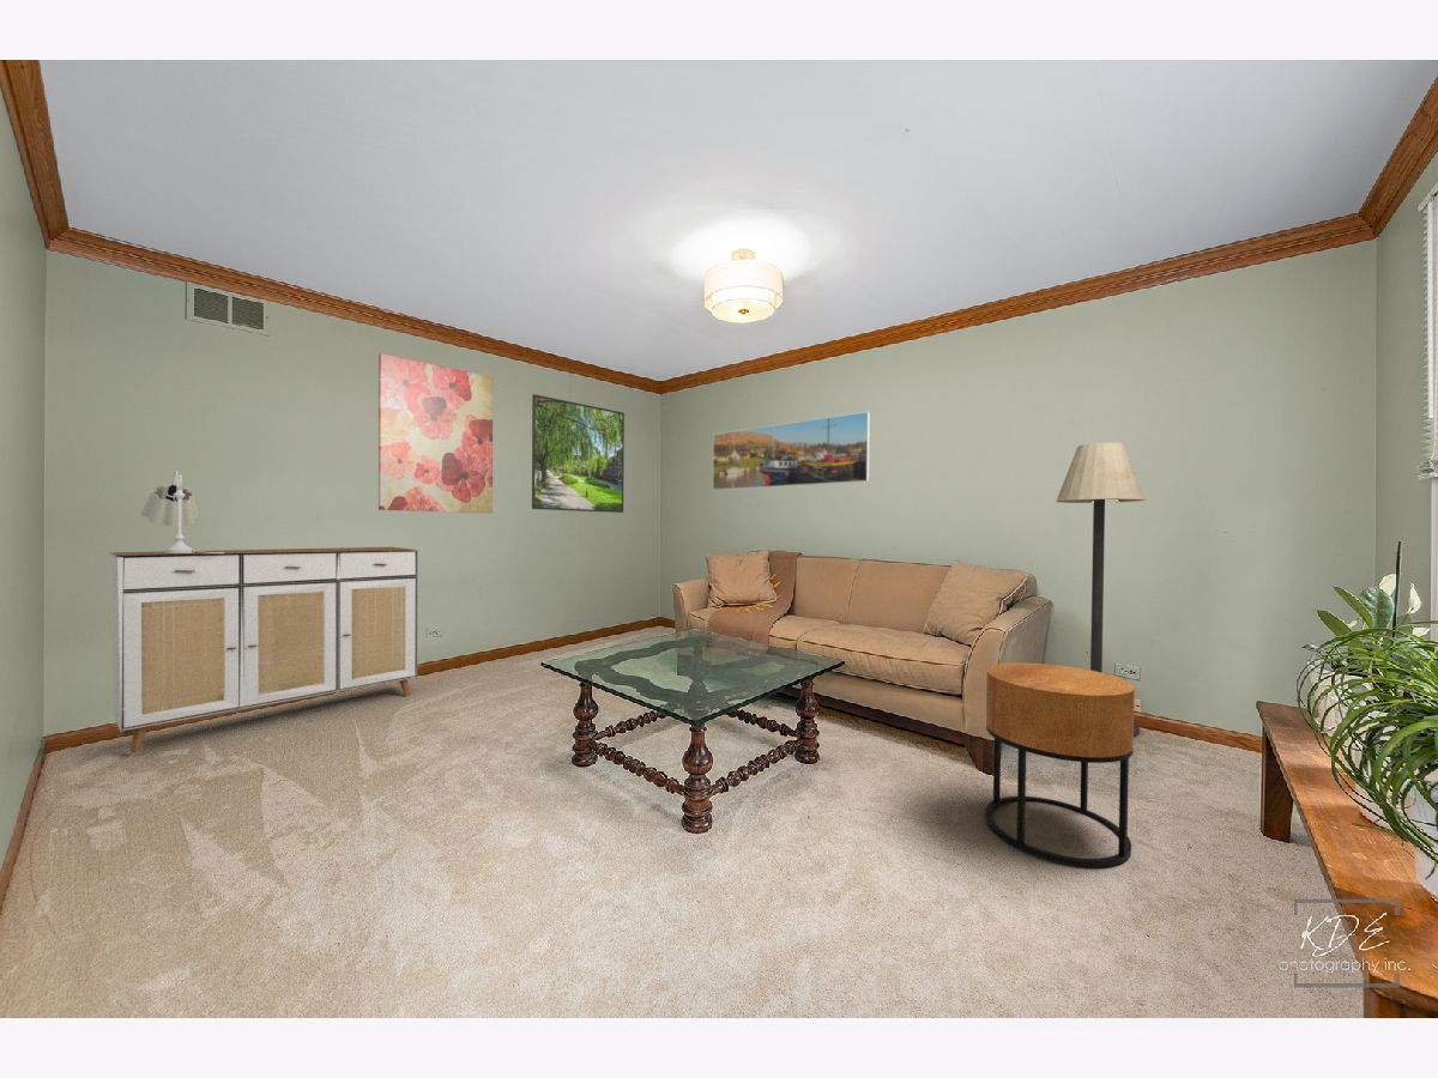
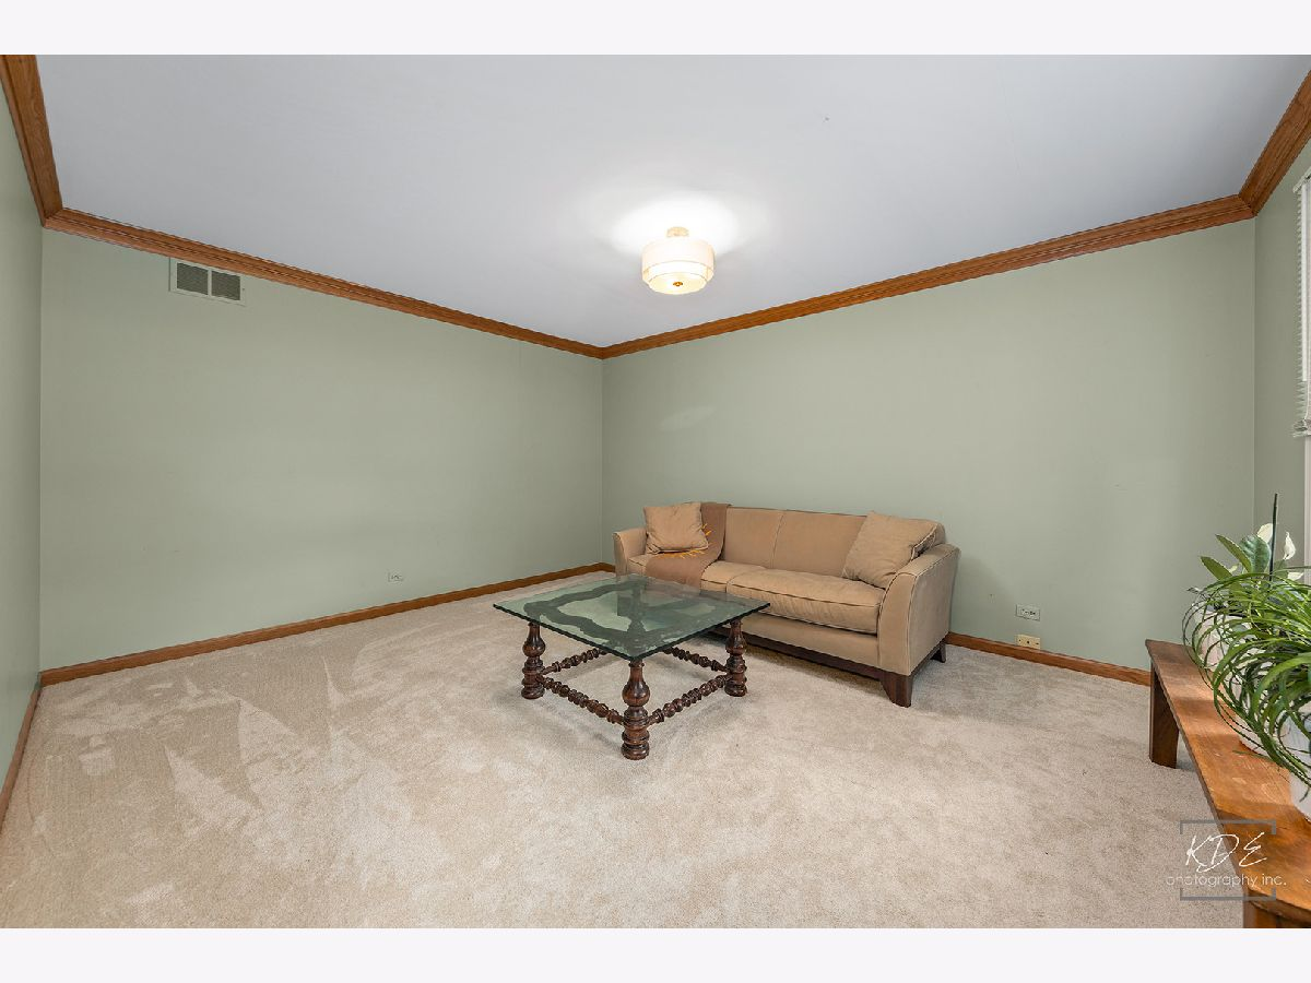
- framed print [712,411,871,491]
- wall art [377,352,494,515]
- floor lamp [1056,442,1147,737]
- table lamp [139,470,224,553]
- sideboard [108,546,419,755]
- side table [984,661,1136,868]
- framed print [531,393,626,514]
